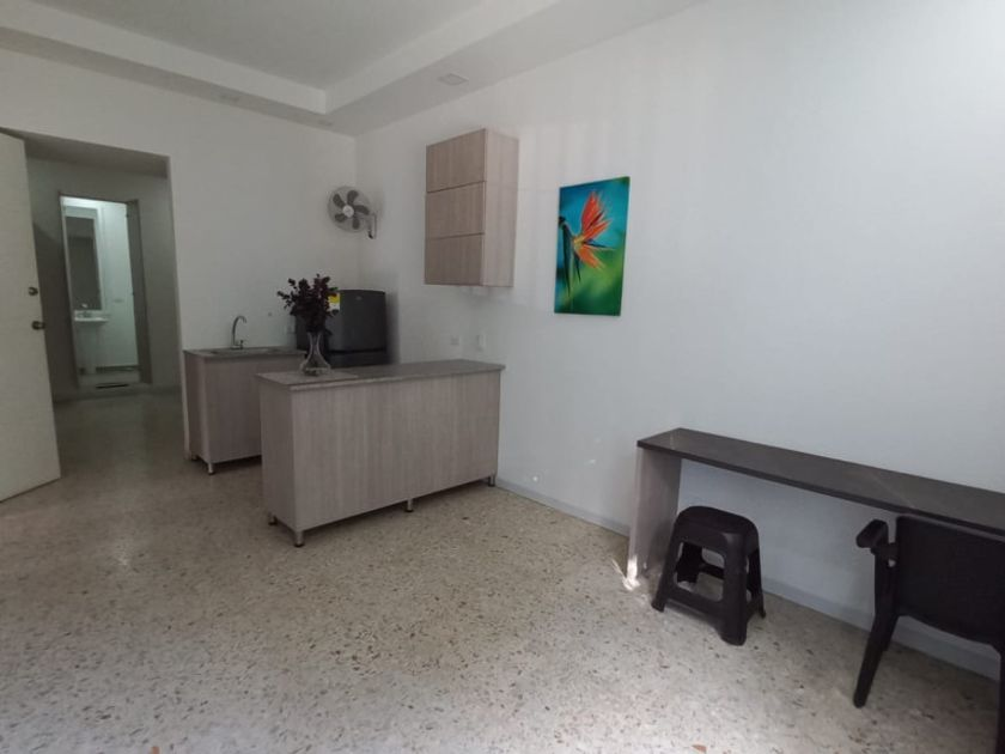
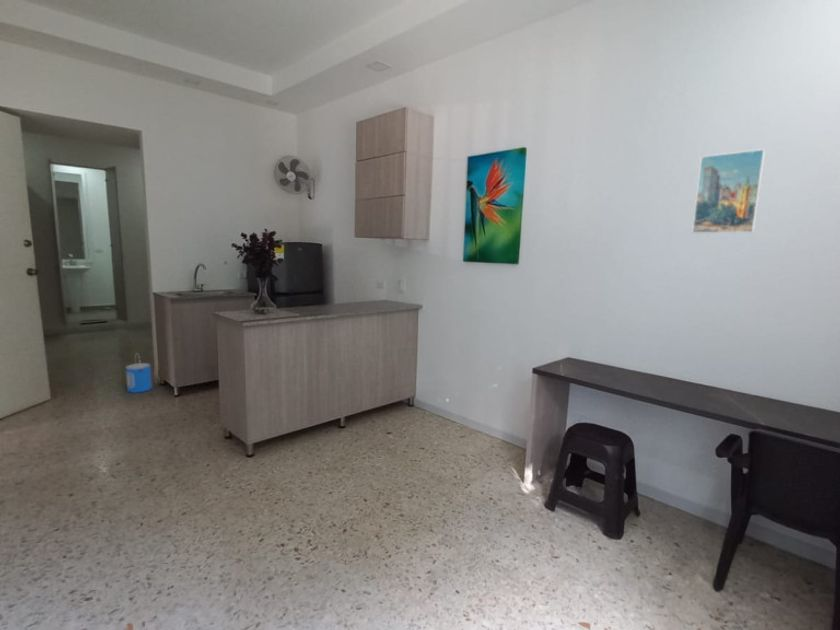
+ bucket [125,352,153,394]
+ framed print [691,148,767,234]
